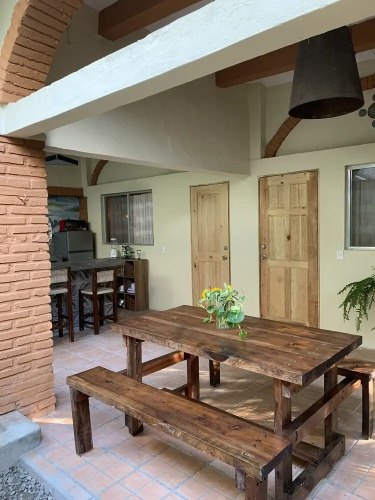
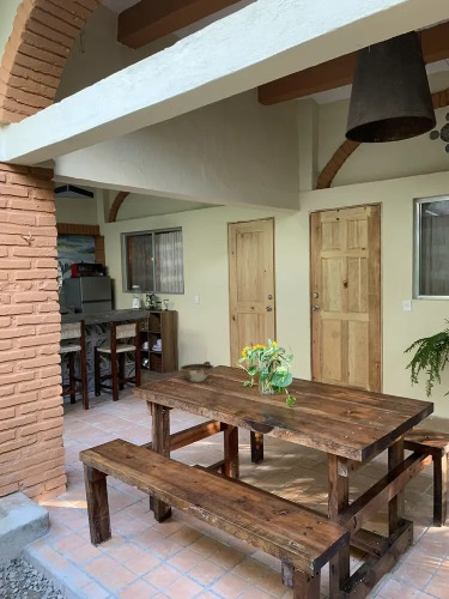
+ bowl [178,361,214,383]
